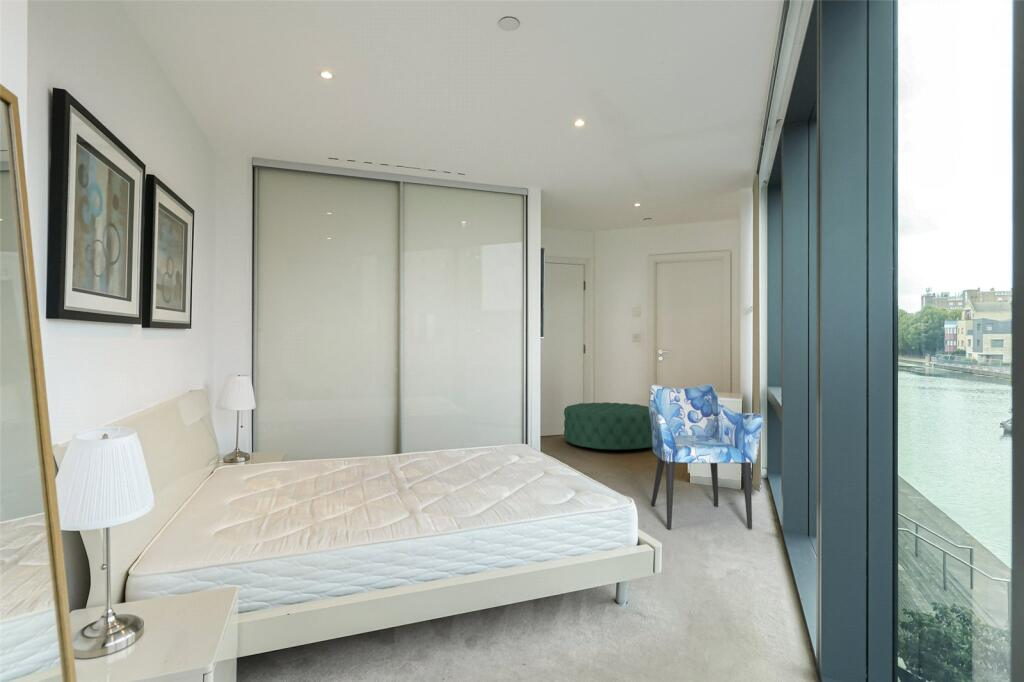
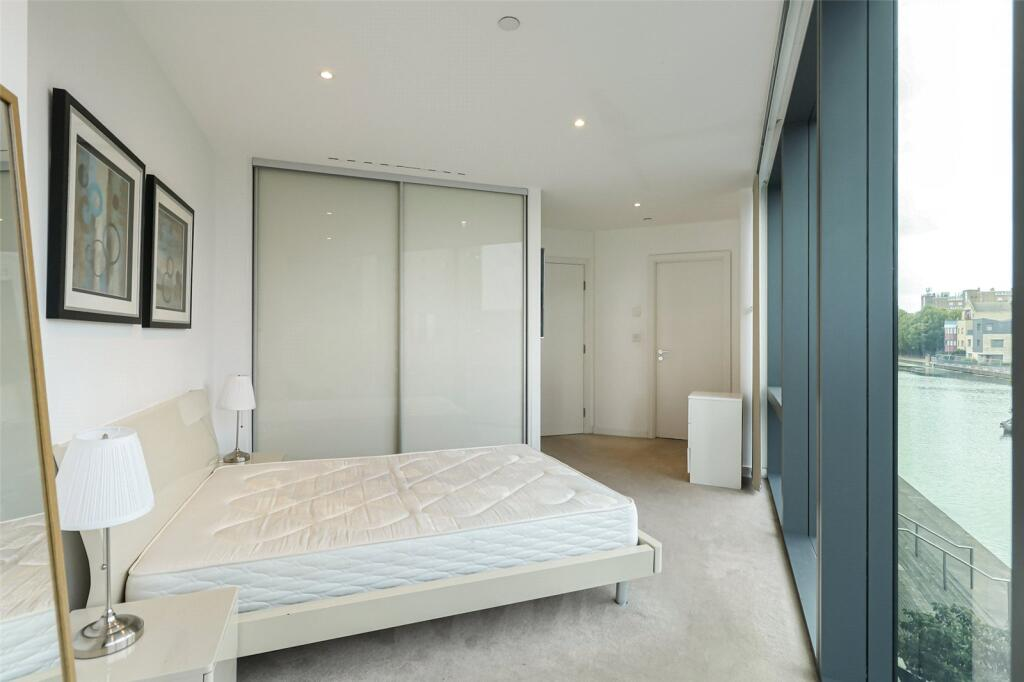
- ottoman [563,401,653,451]
- armchair [648,383,764,530]
